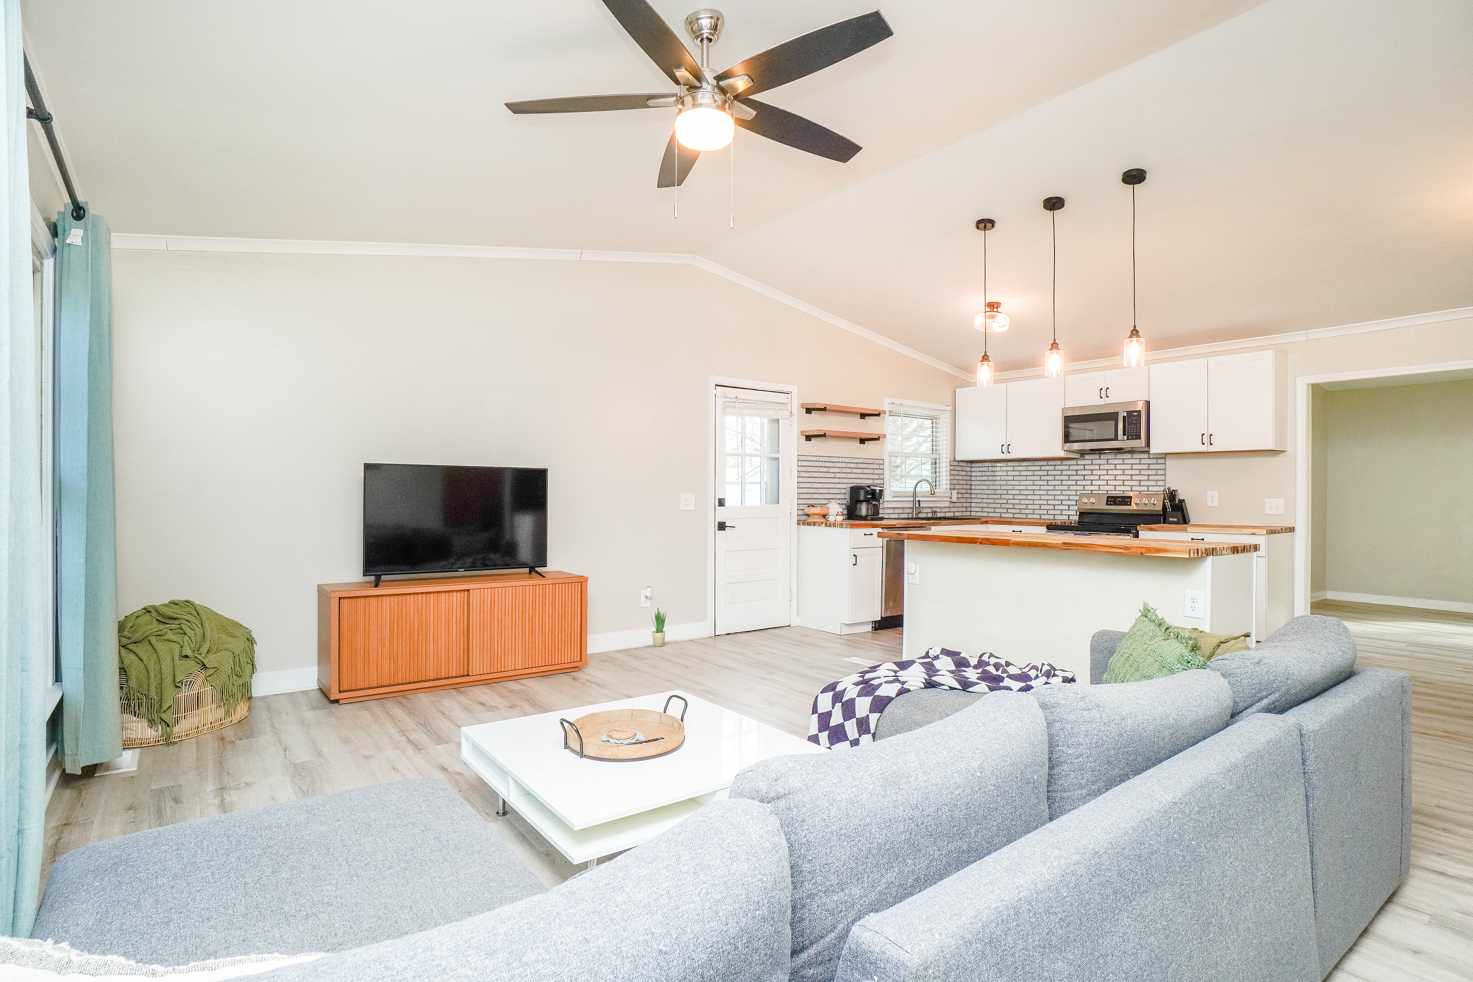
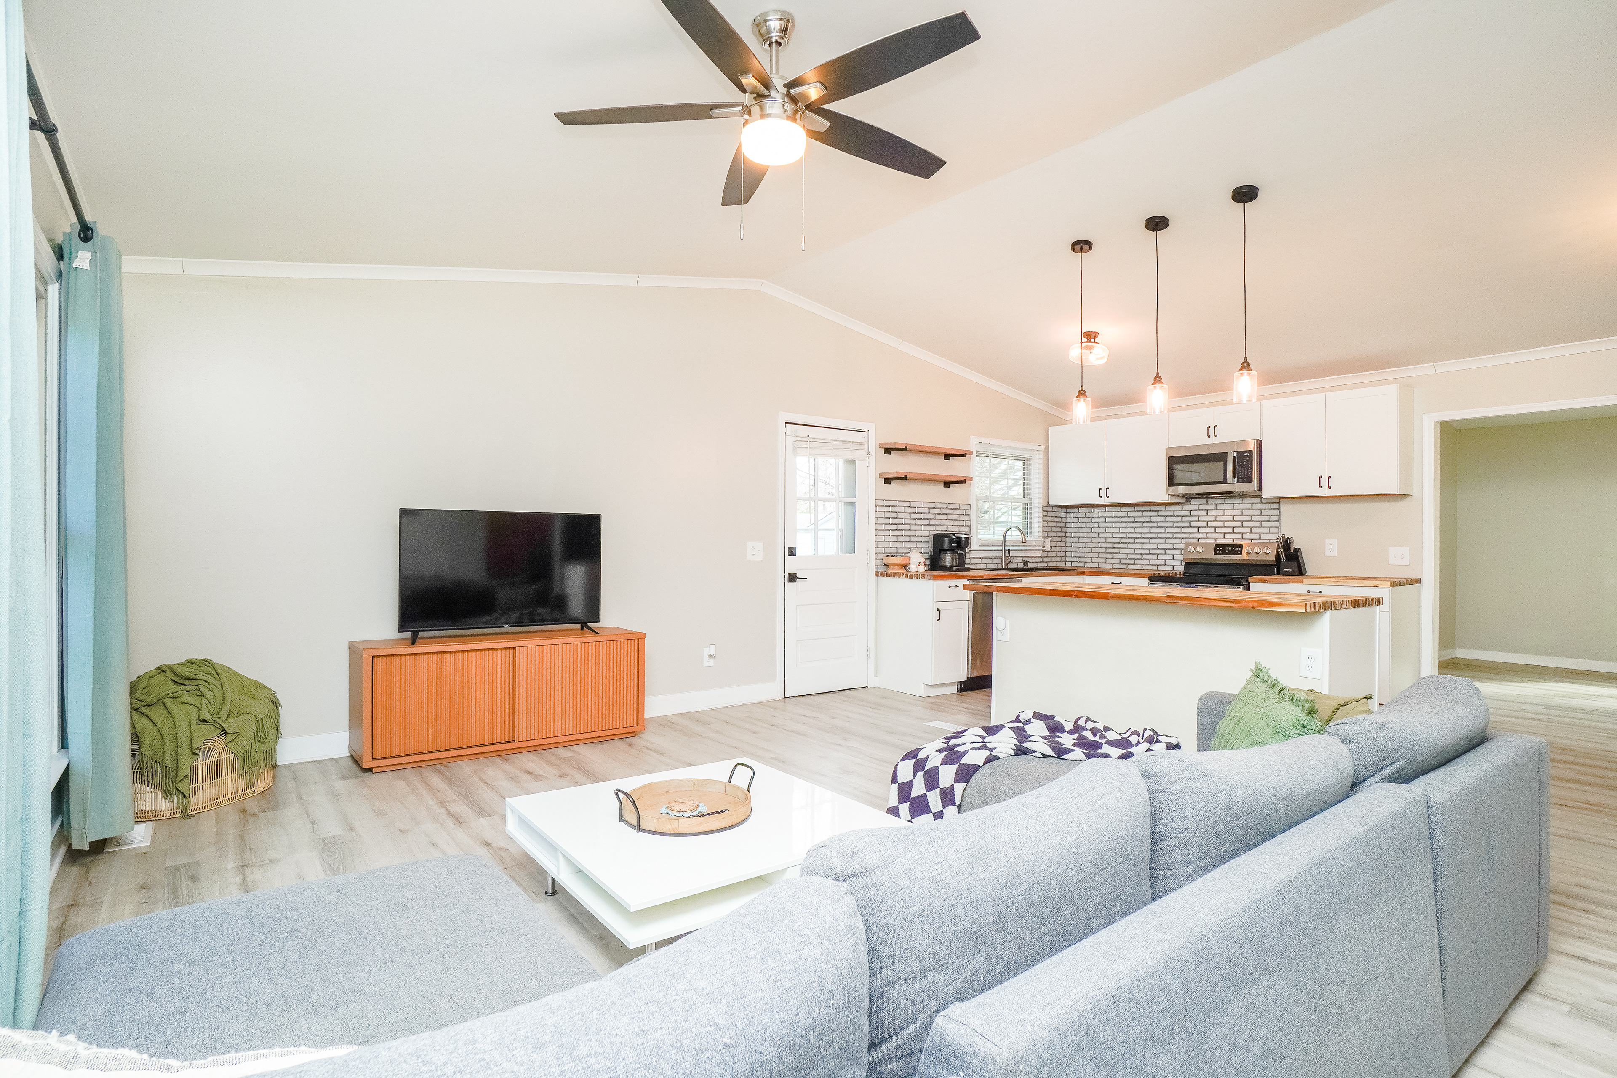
- potted plant [651,607,667,647]
